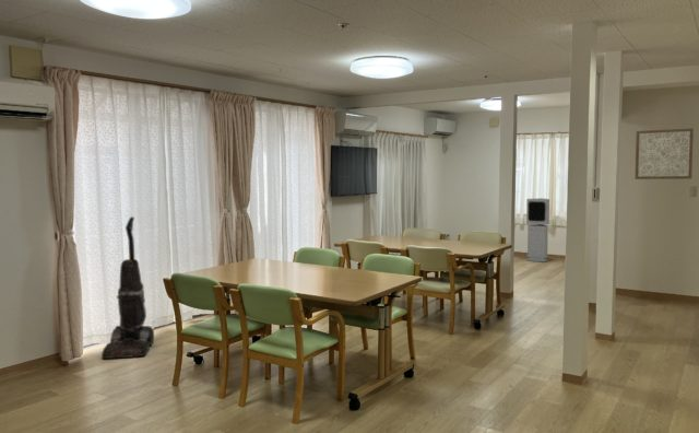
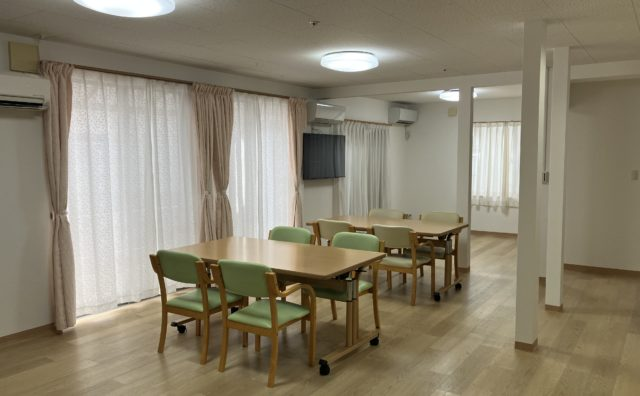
- vacuum cleaner [100,215,155,360]
- wall art [635,127,695,180]
- air purifier [525,197,550,262]
